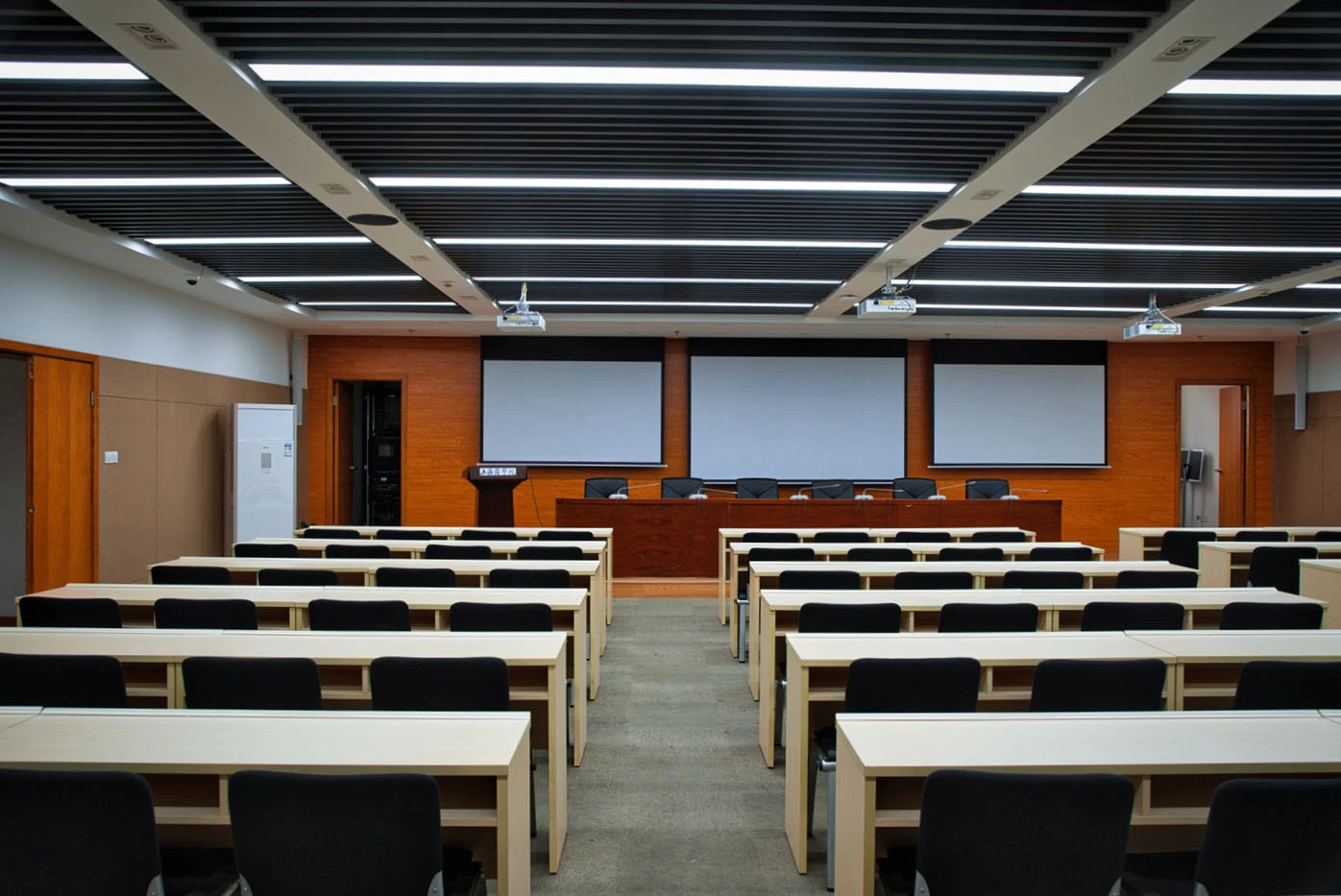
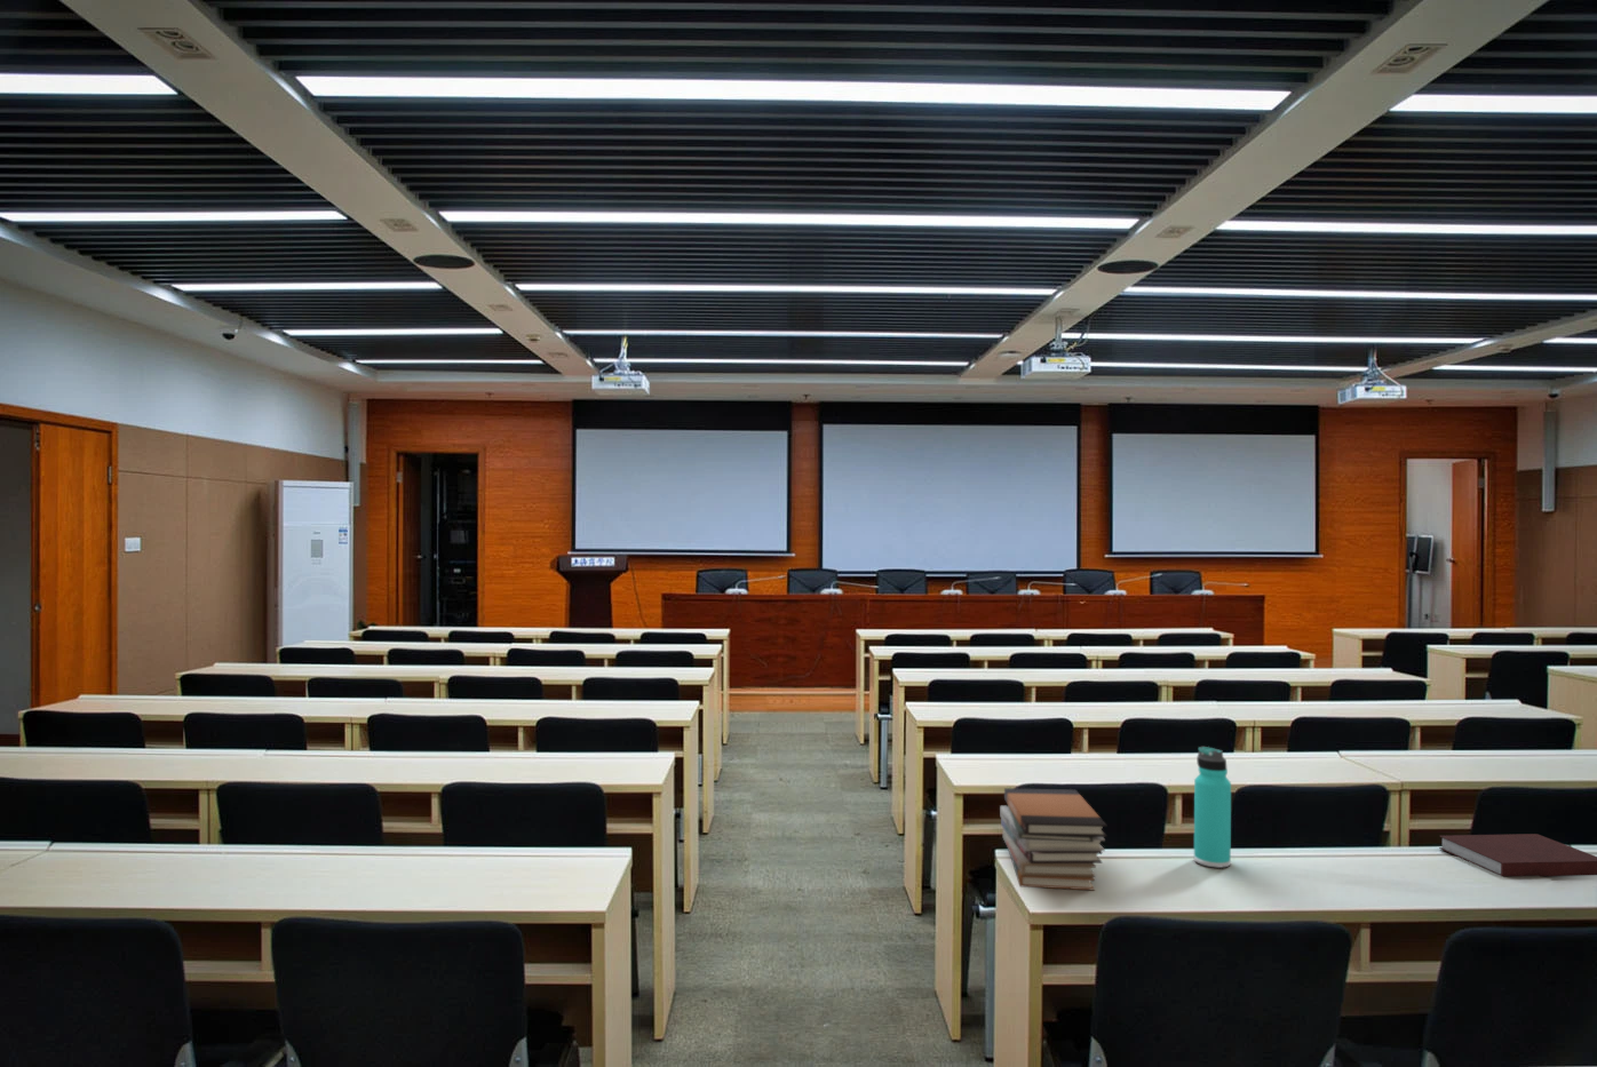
+ thermos bottle [1193,745,1233,869]
+ notebook [1437,832,1597,878]
+ book stack [999,787,1109,891]
